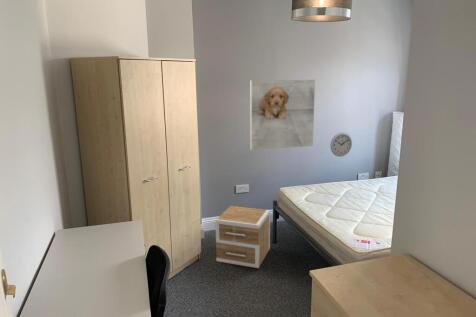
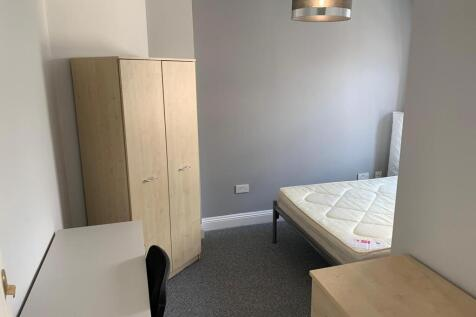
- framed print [249,79,316,151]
- wall clock [329,131,353,158]
- nightstand [214,205,271,269]
